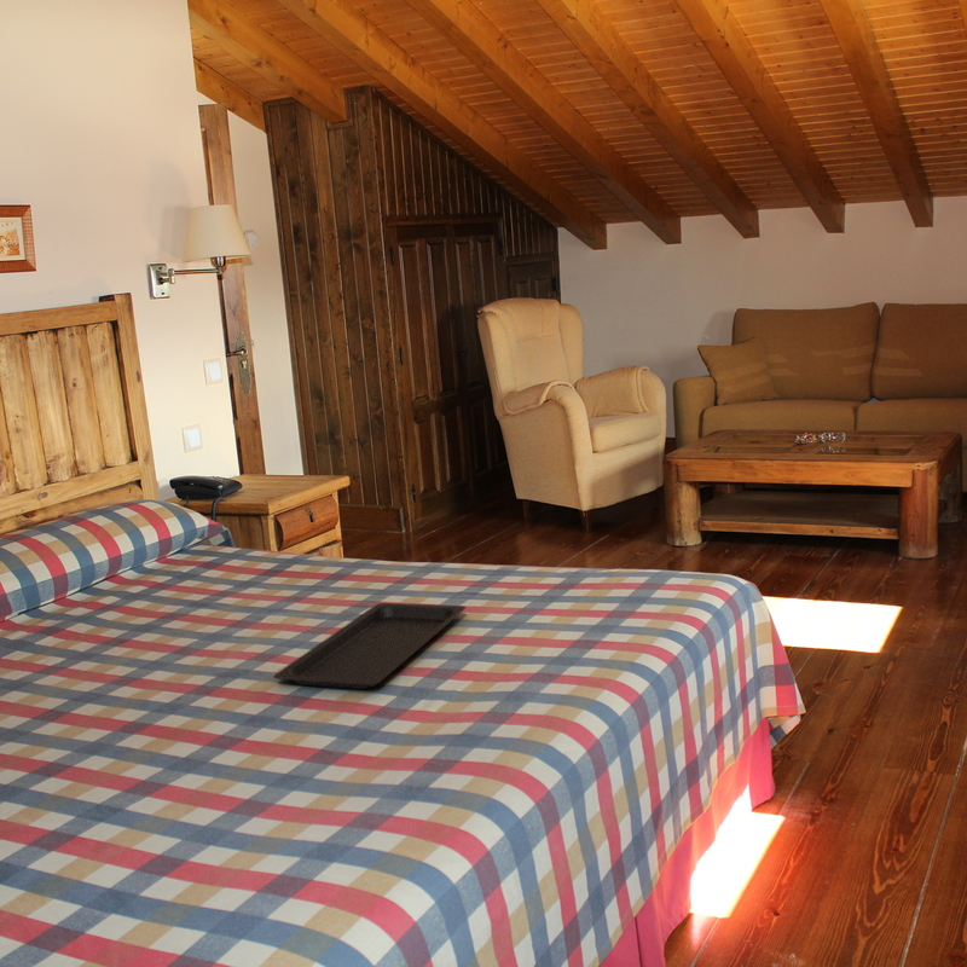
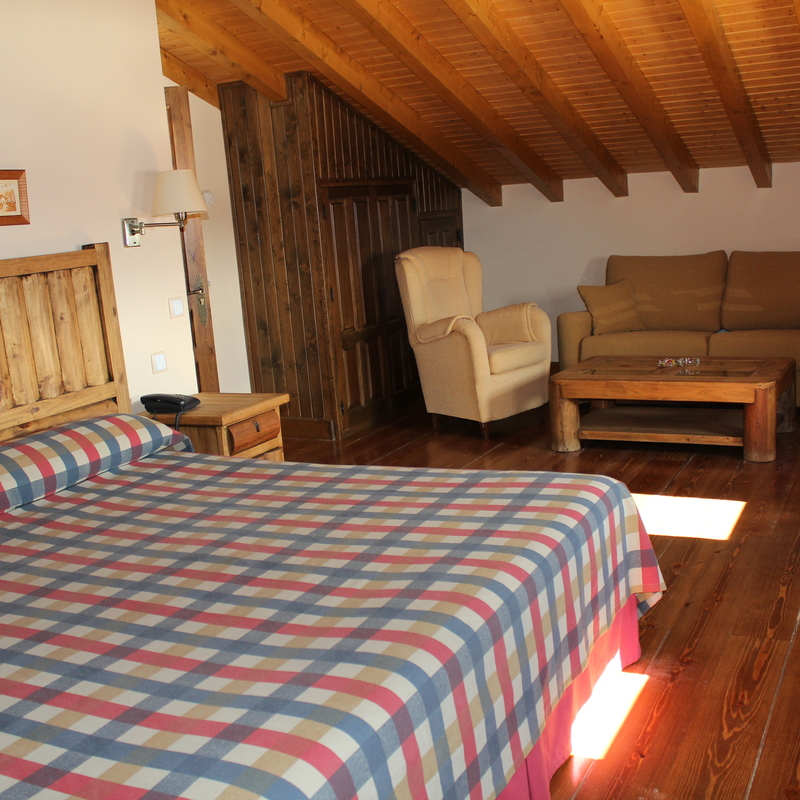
- serving tray [272,602,467,690]
